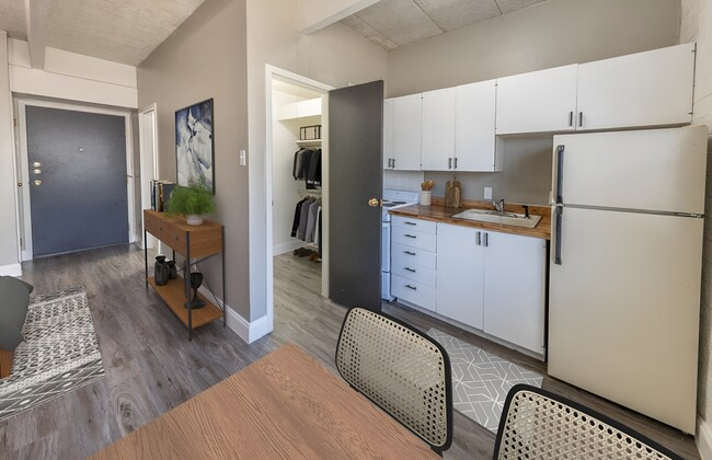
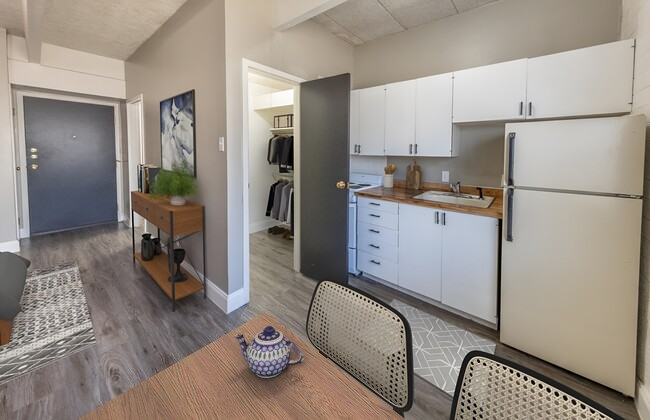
+ teapot [233,325,305,379]
